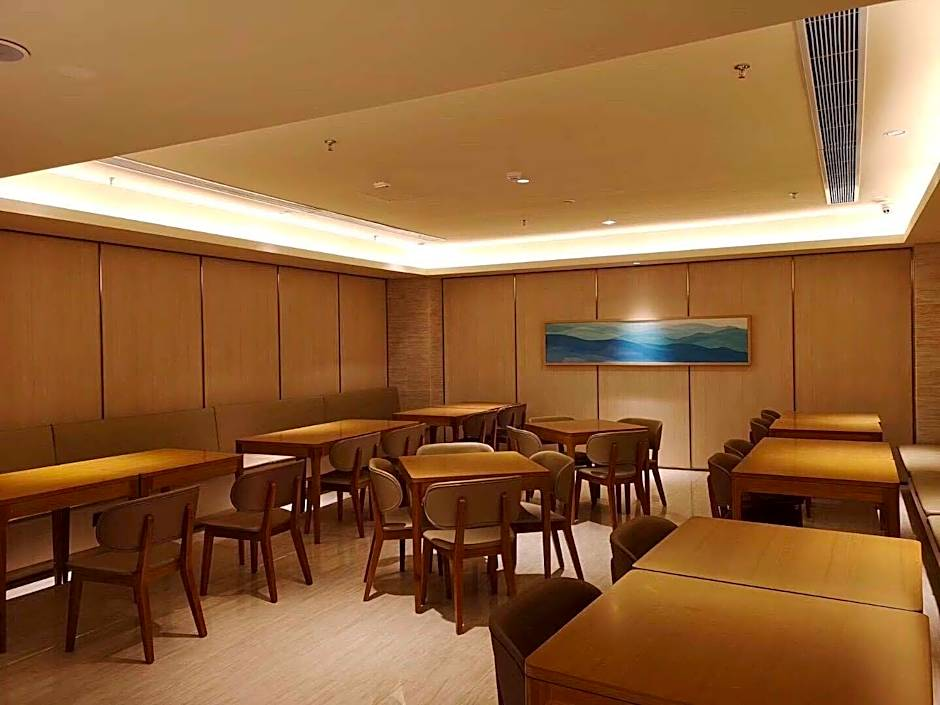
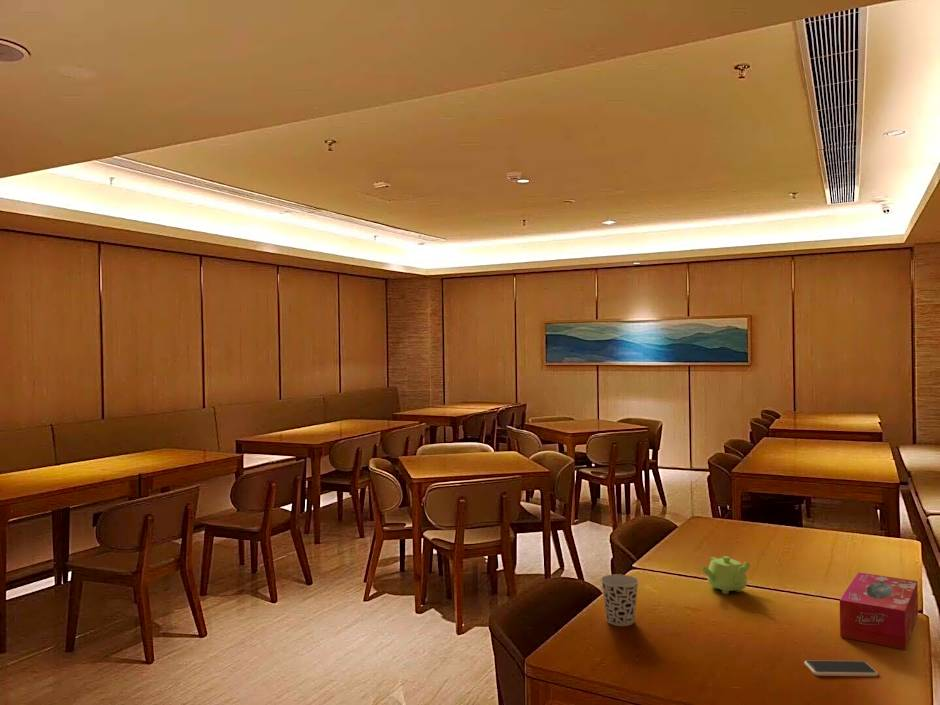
+ cup [600,573,640,627]
+ smartphone [803,659,879,677]
+ tissue box [839,571,919,651]
+ teapot [701,555,752,595]
